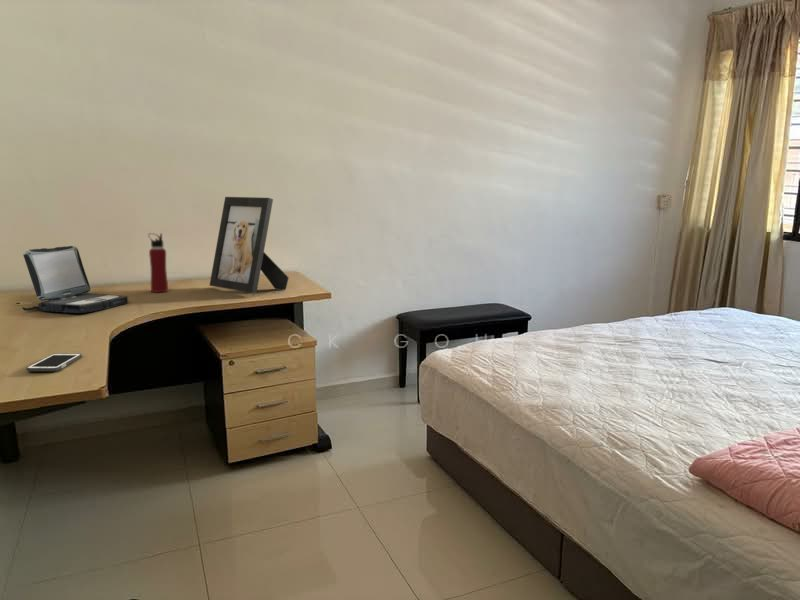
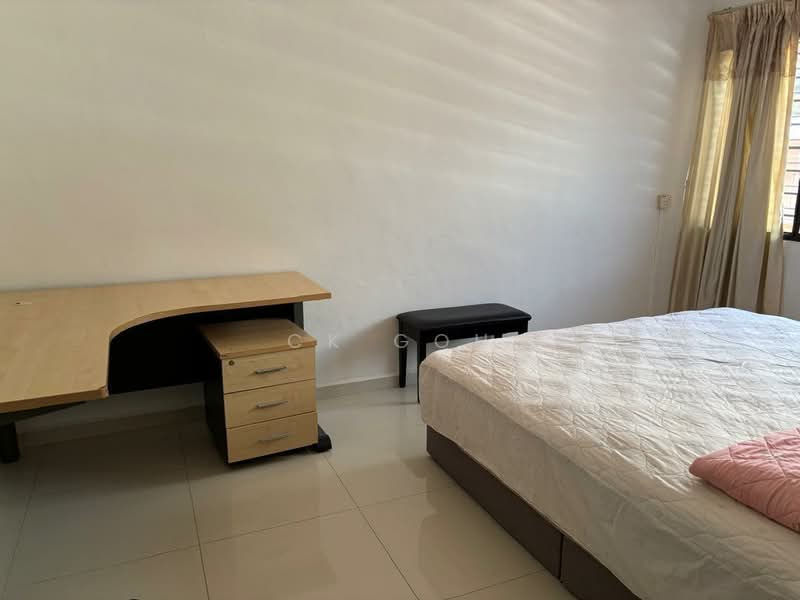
- cell phone [25,352,83,372]
- laptop [21,245,129,314]
- picture frame [208,196,290,295]
- water bottle [147,232,169,294]
